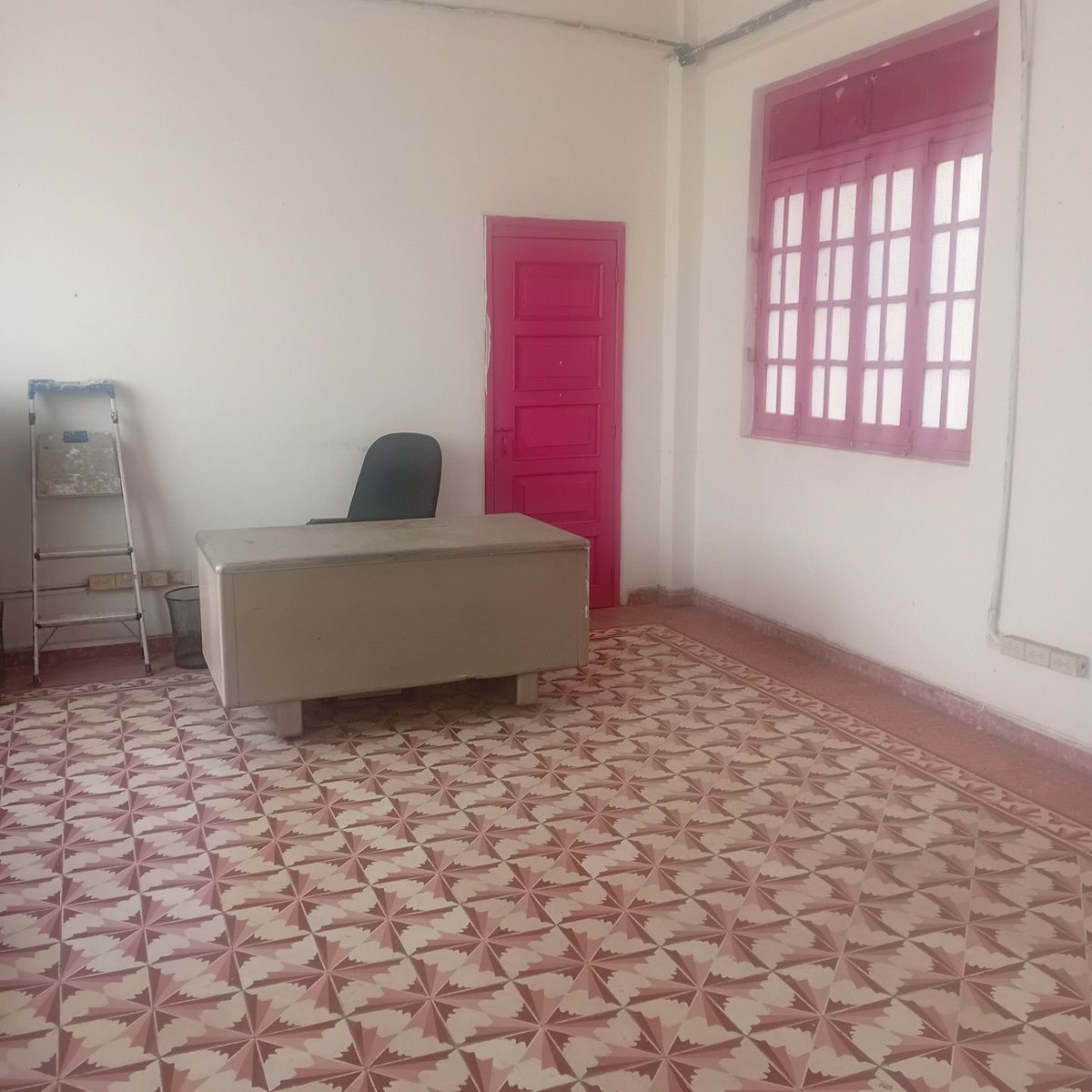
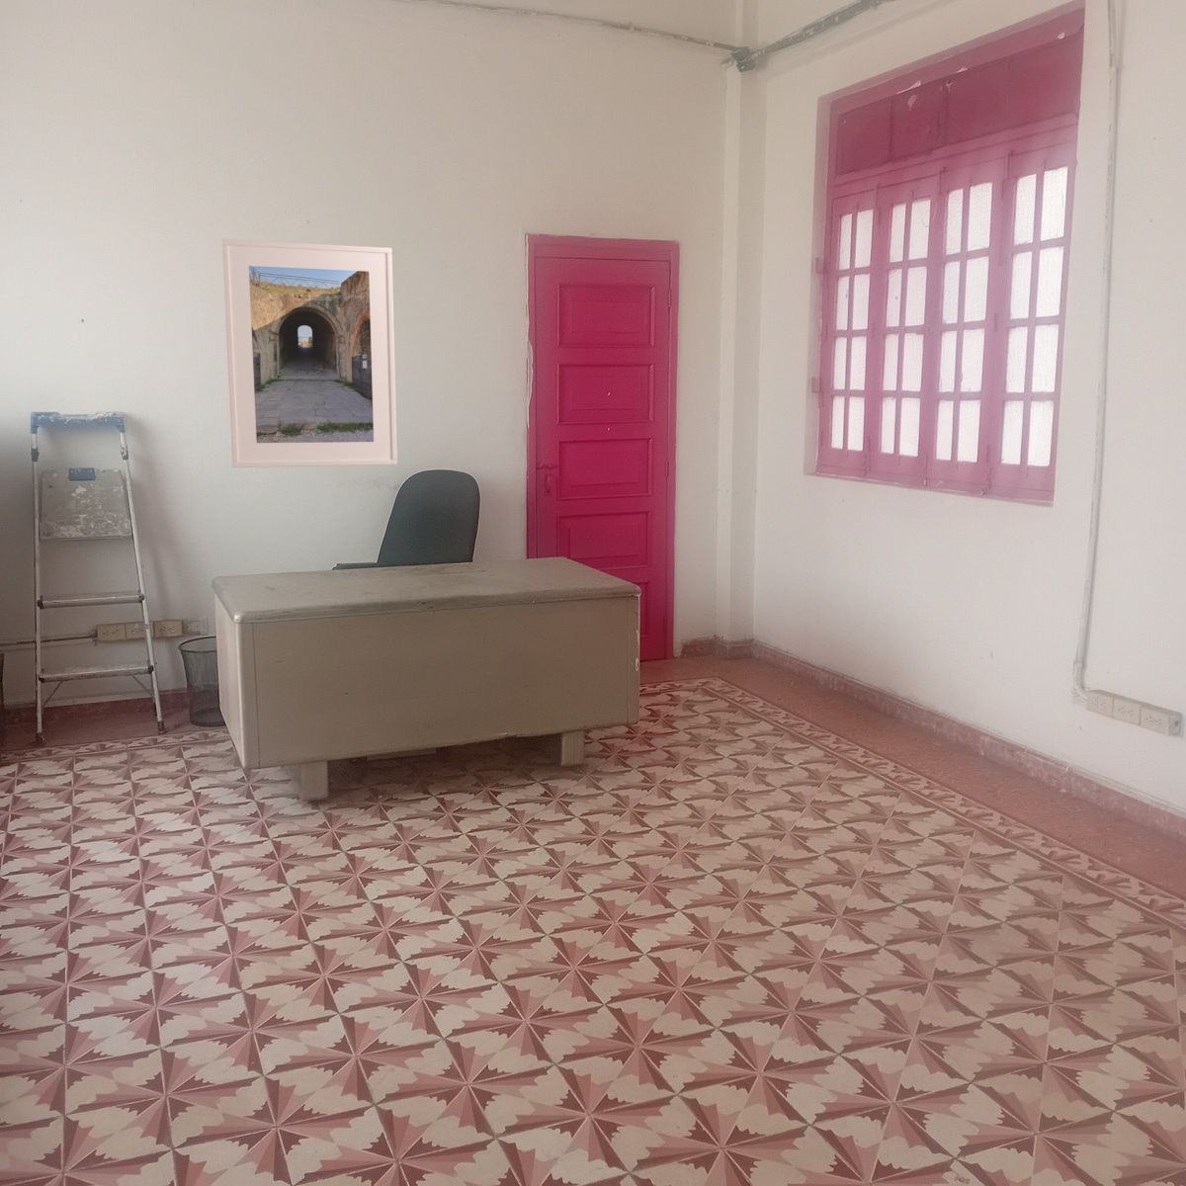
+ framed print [220,238,399,468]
